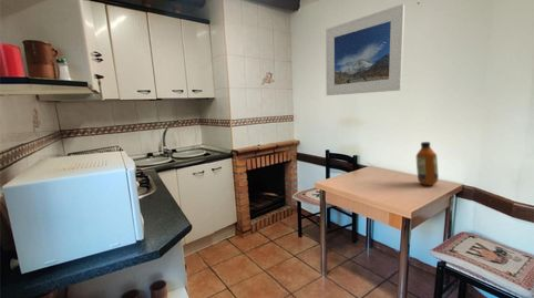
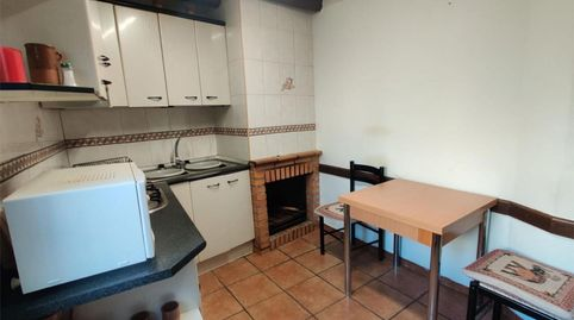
- bottle [415,141,440,186]
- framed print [325,3,405,96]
